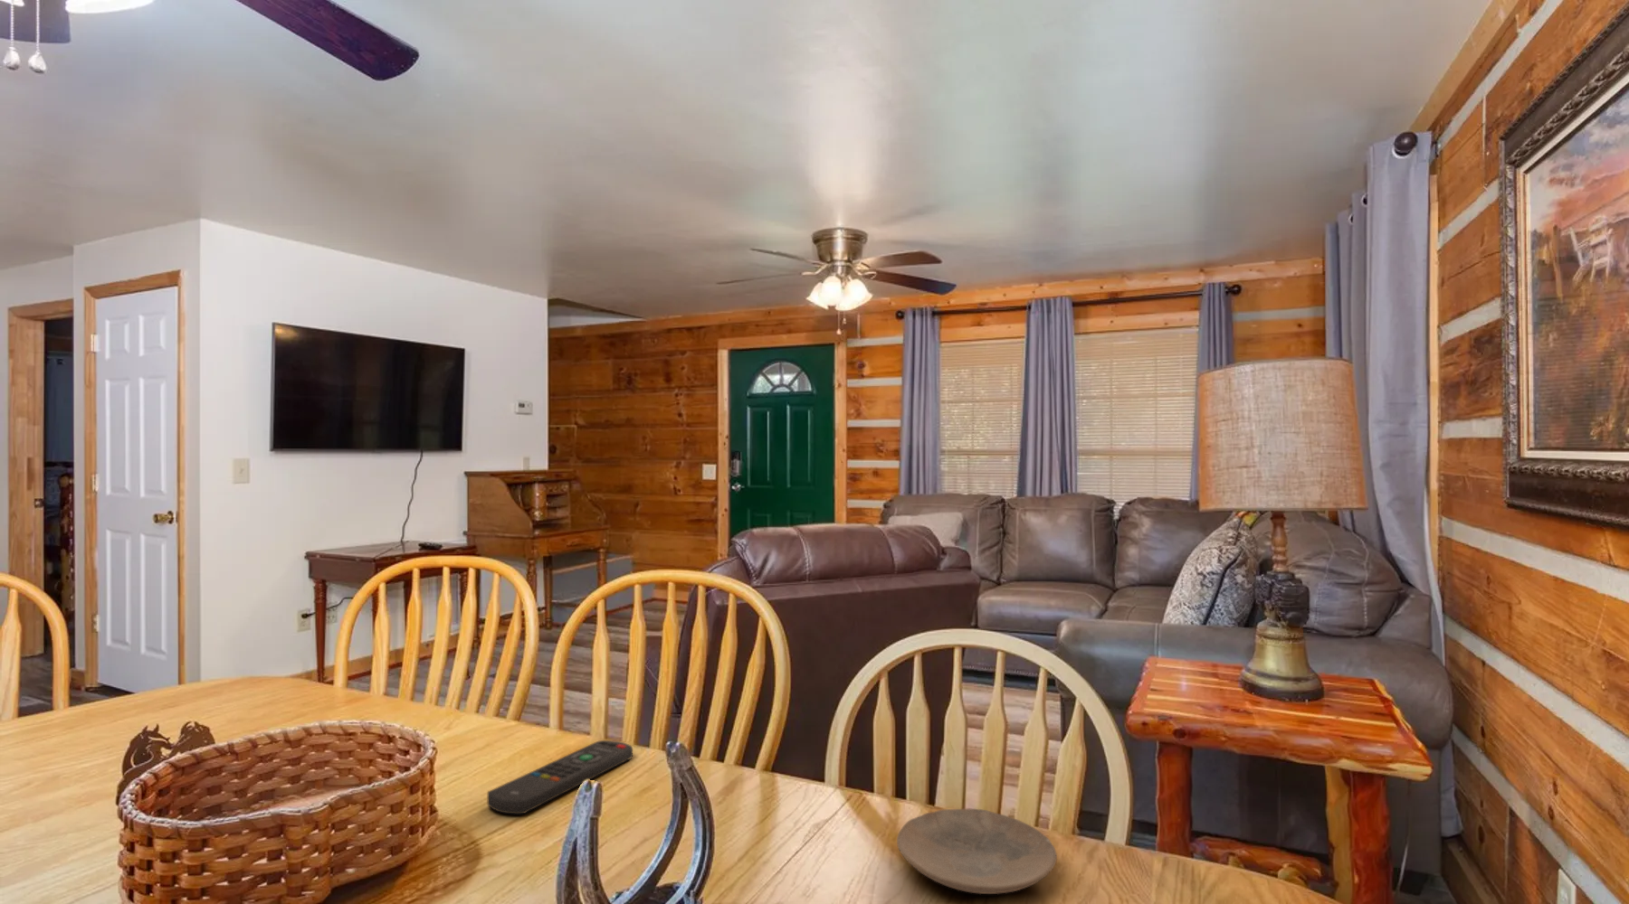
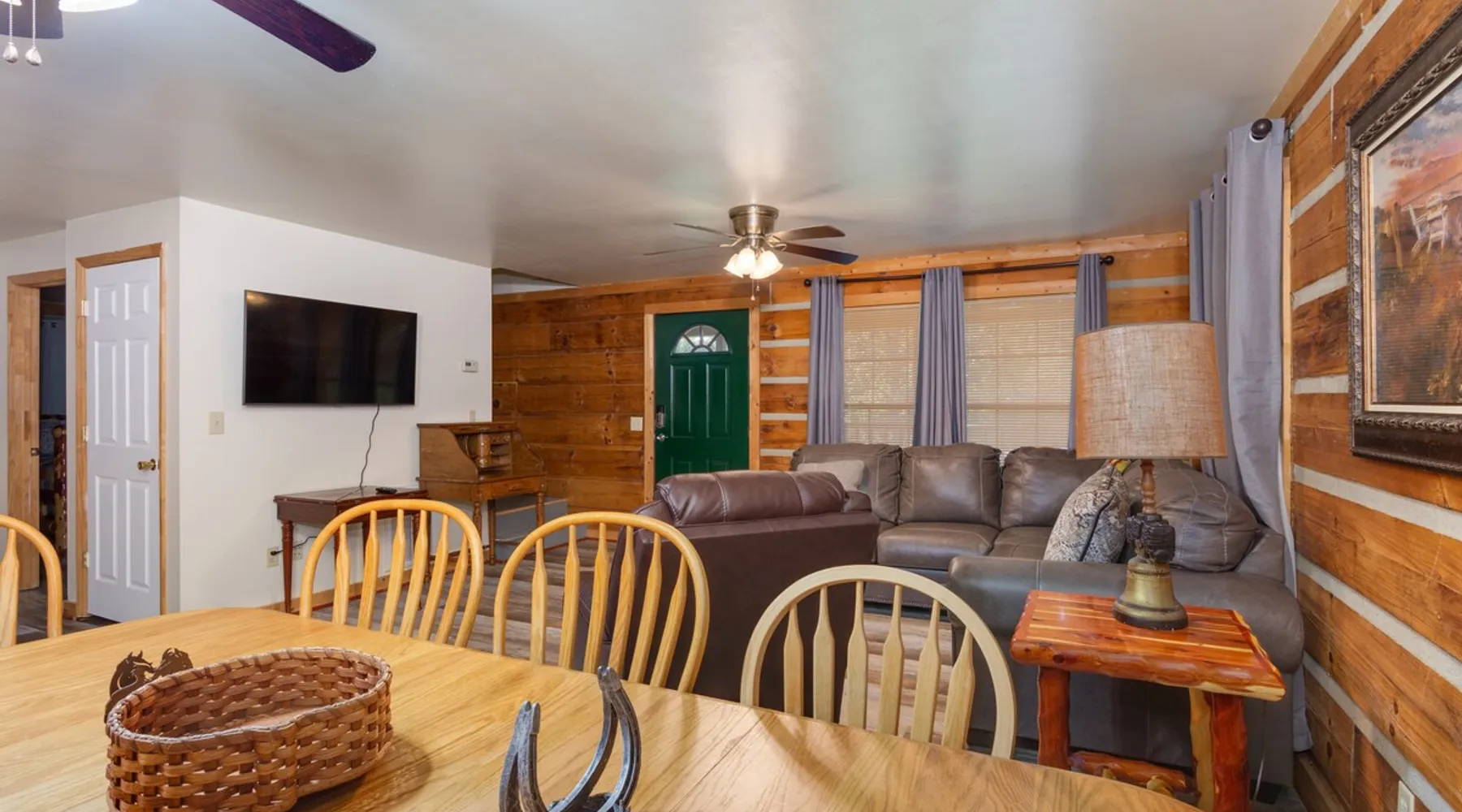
- plate [896,808,1057,895]
- remote control [487,739,634,815]
